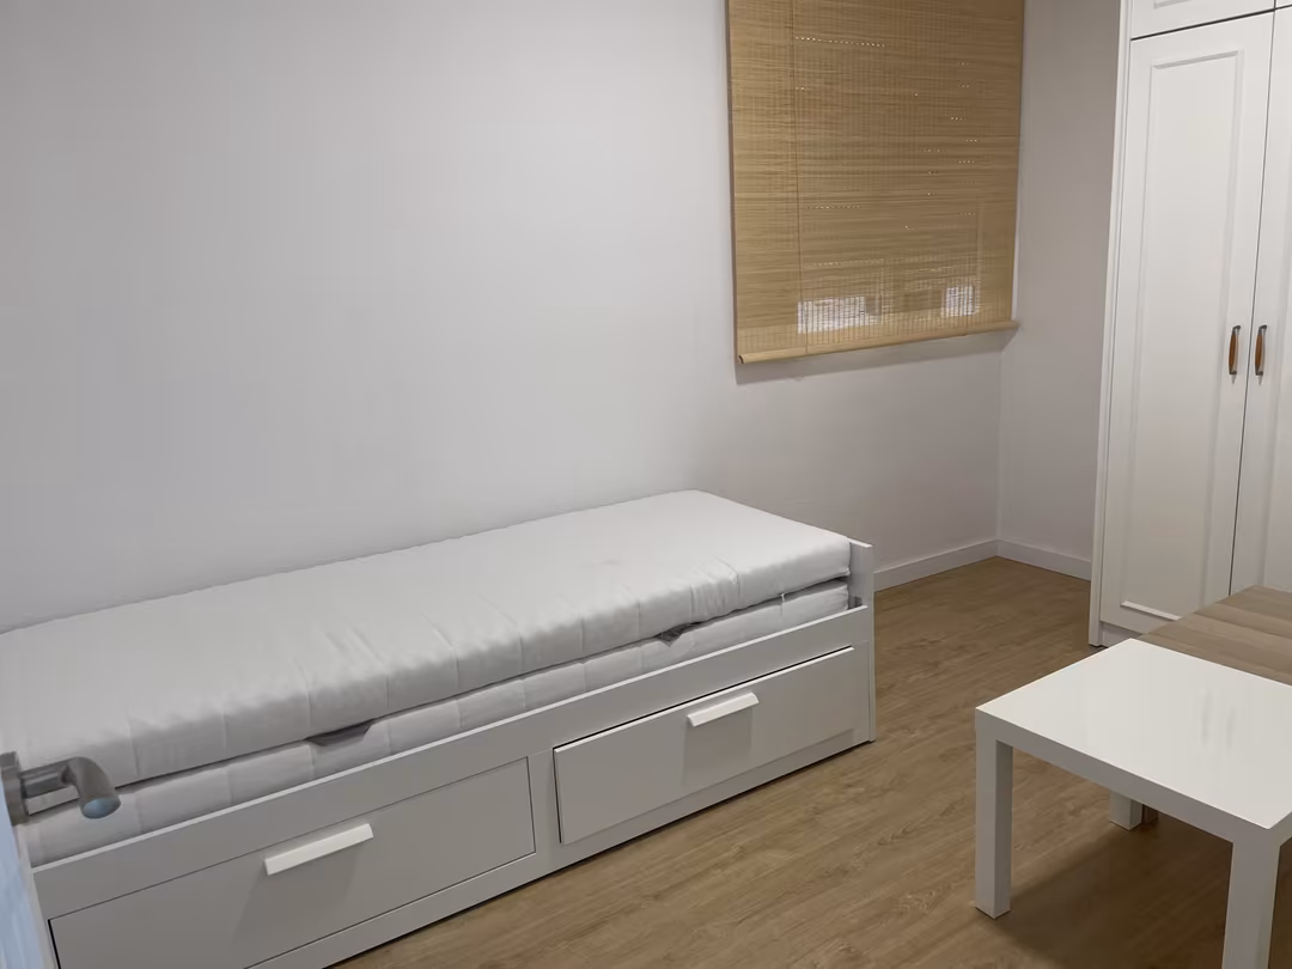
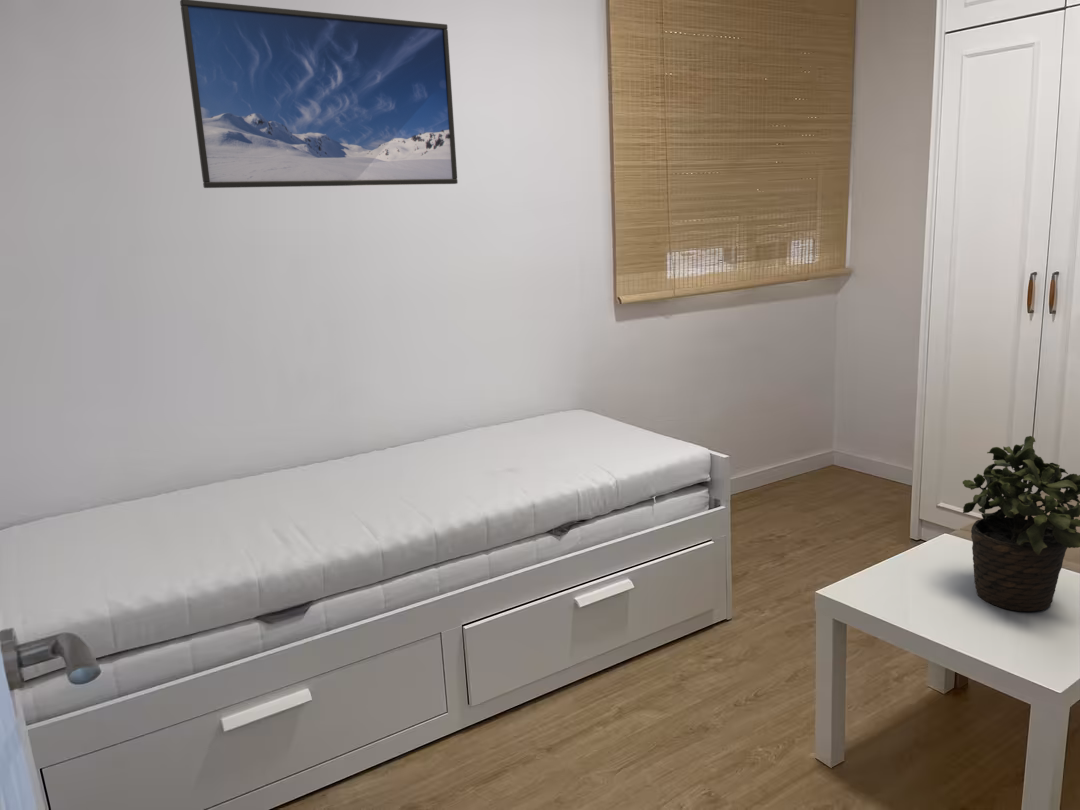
+ potted plant [962,435,1080,612]
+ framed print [179,0,459,189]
